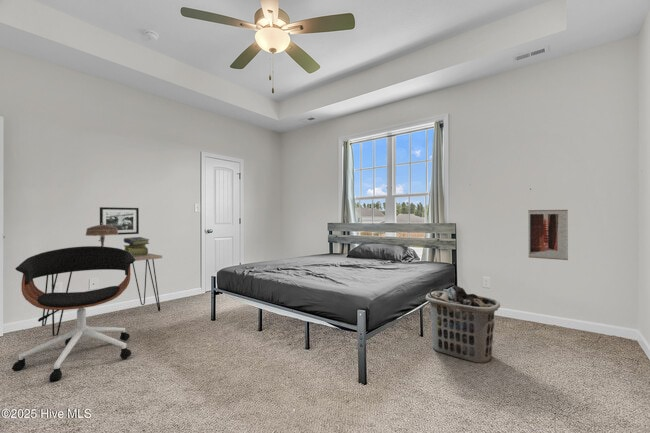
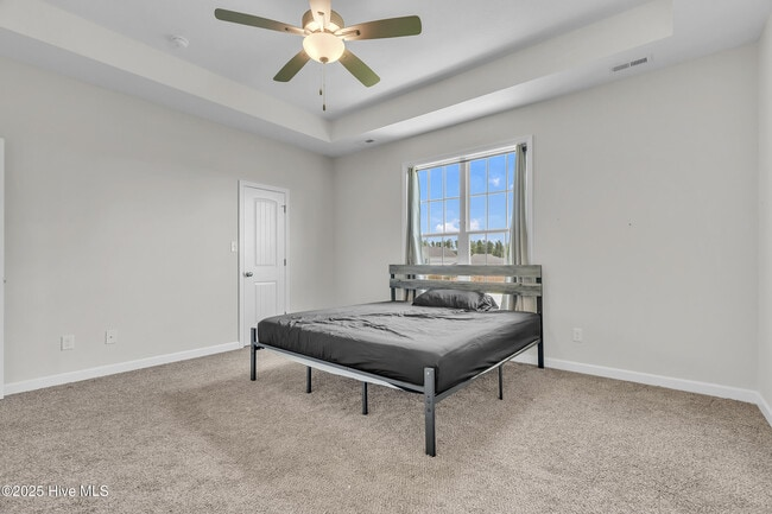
- office chair [11,245,136,382]
- desk [41,253,163,337]
- picture frame [99,206,140,236]
- stack of books [123,236,150,256]
- clothes hamper [425,285,501,364]
- table lamp [85,223,118,247]
- wall art [527,209,569,261]
